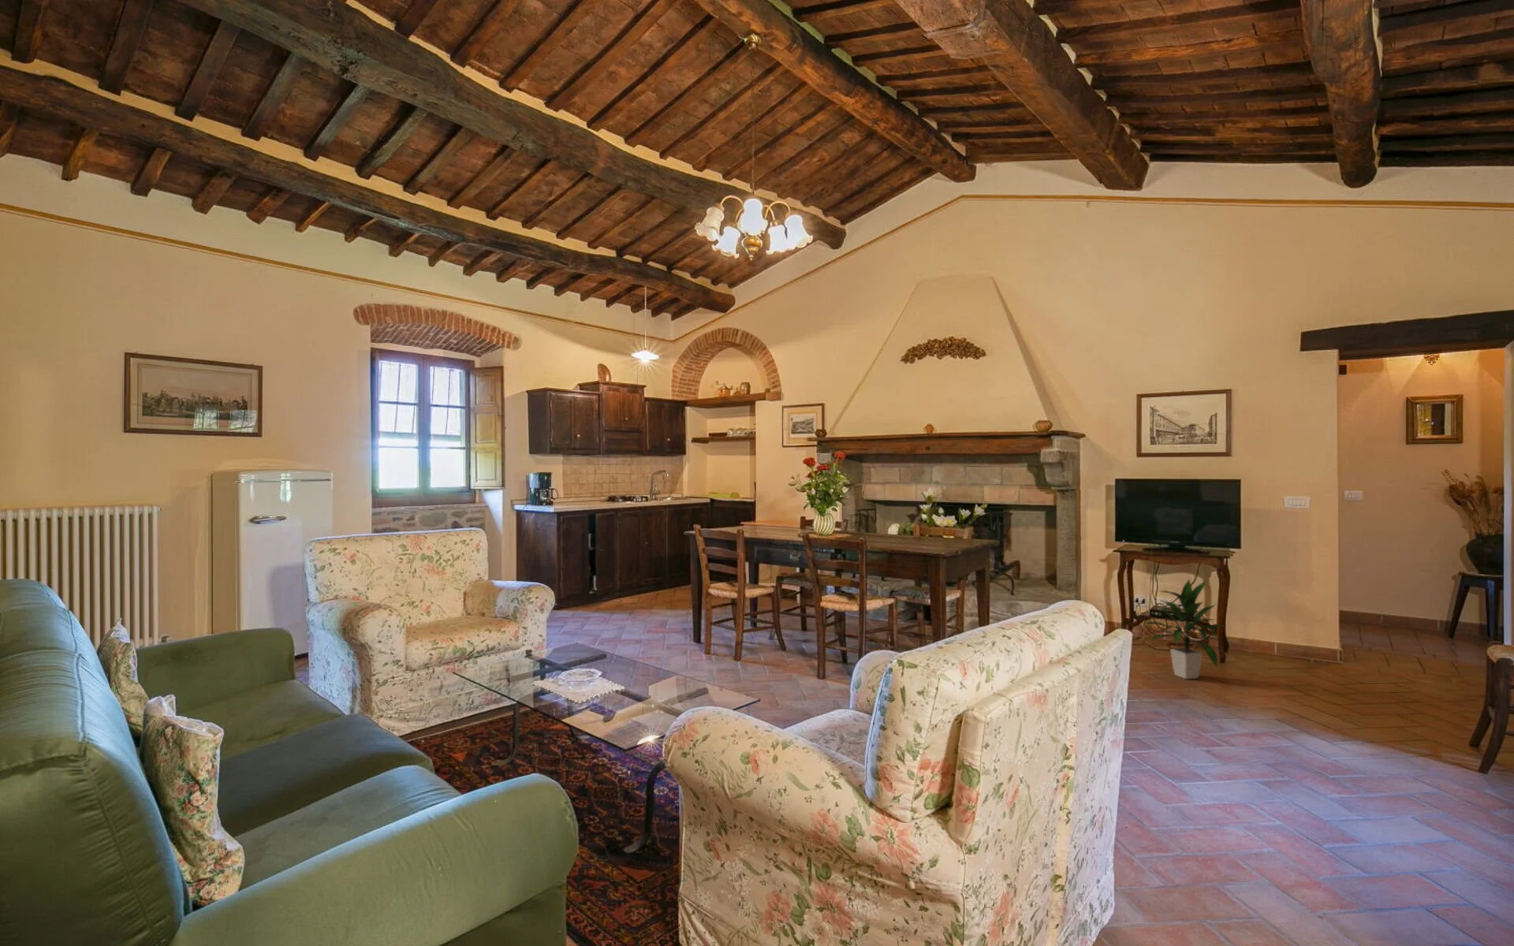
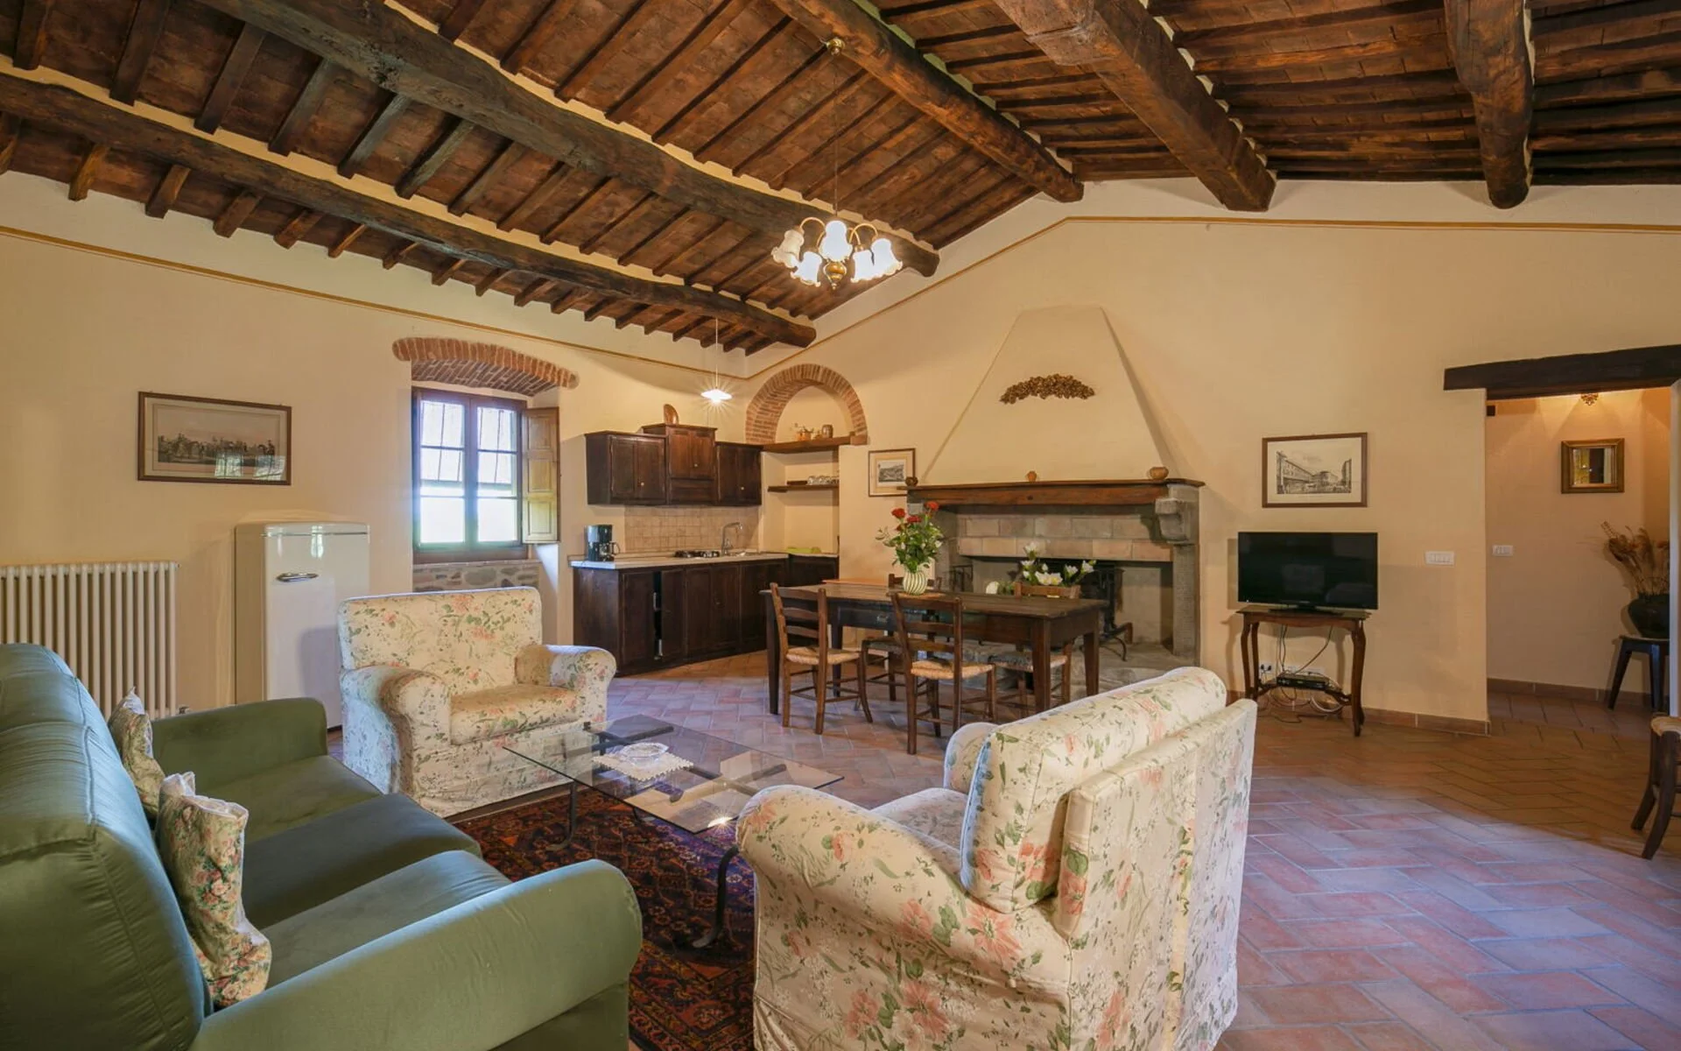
- indoor plant [1141,578,1225,680]
